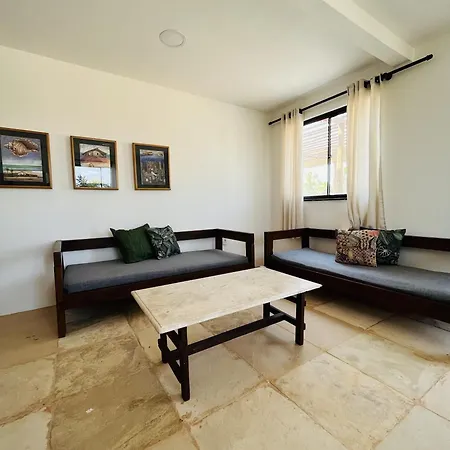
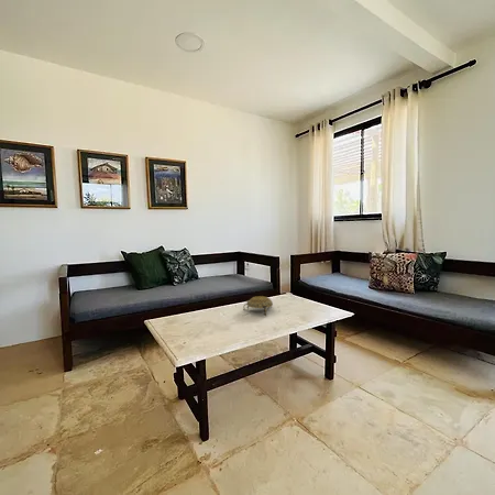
+ decorative bowl [242,295,274,317]
